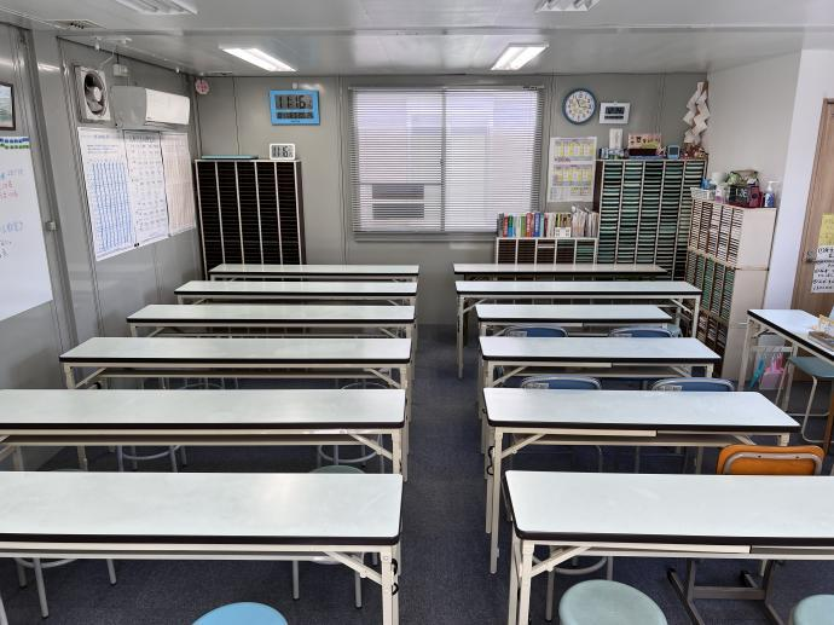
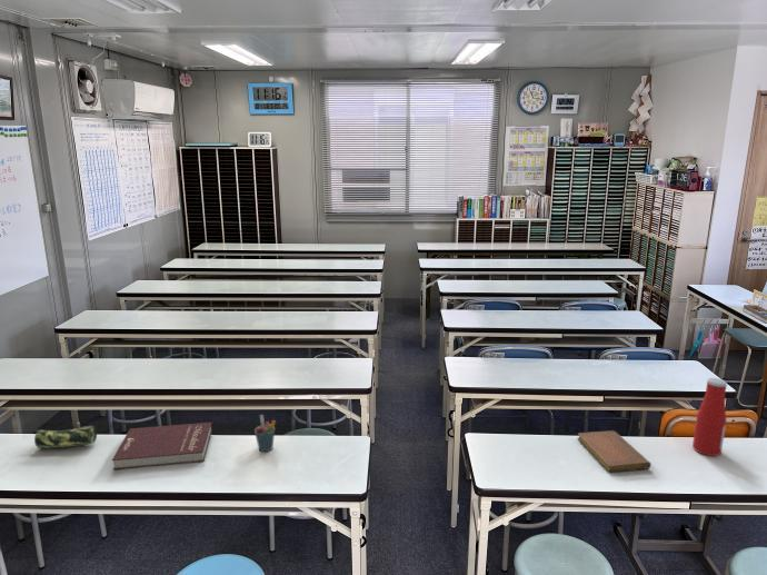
+ pen holder [253,414,277,453]
+ notebook [577,429,653,473]
+ pencil case [33,425,98,449]
+ bottle [691,377,728,457]
+ book [111,422,213,470]
